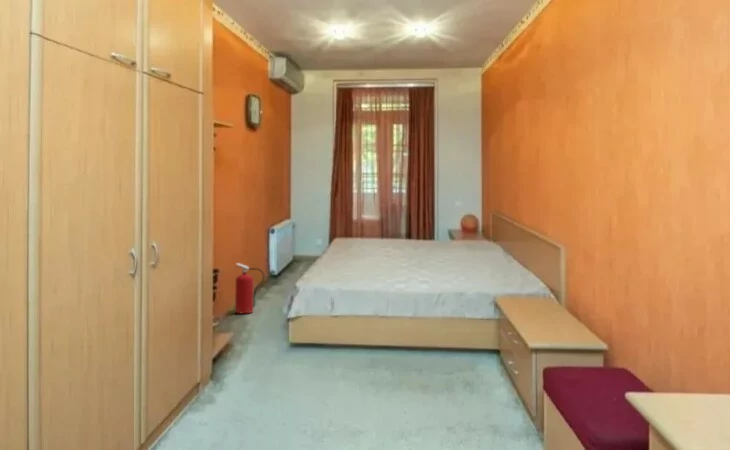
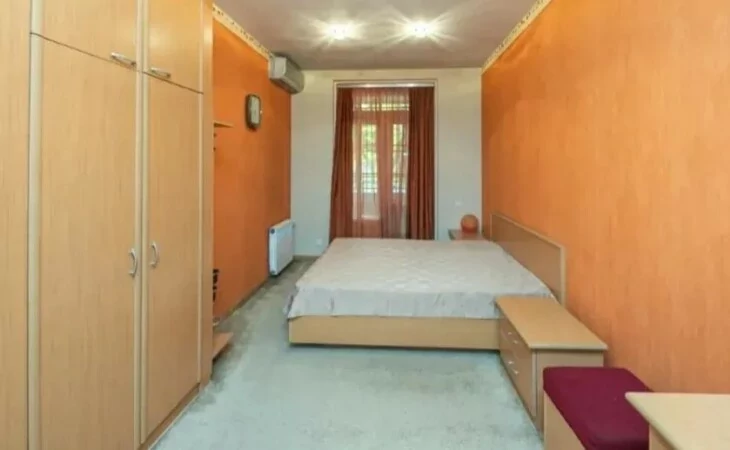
- fire extinguisher [232,262,265,315]
